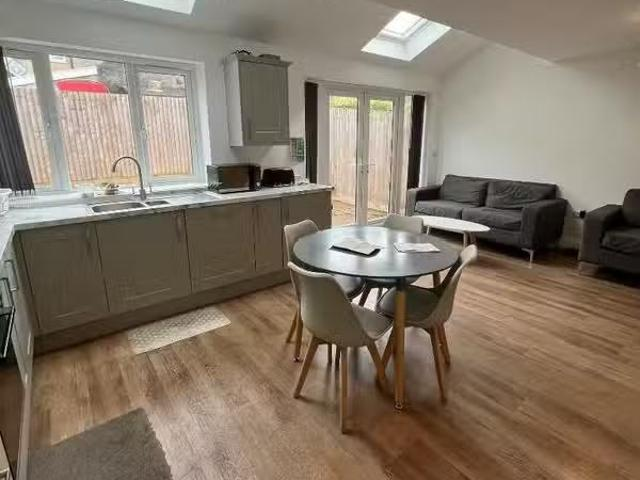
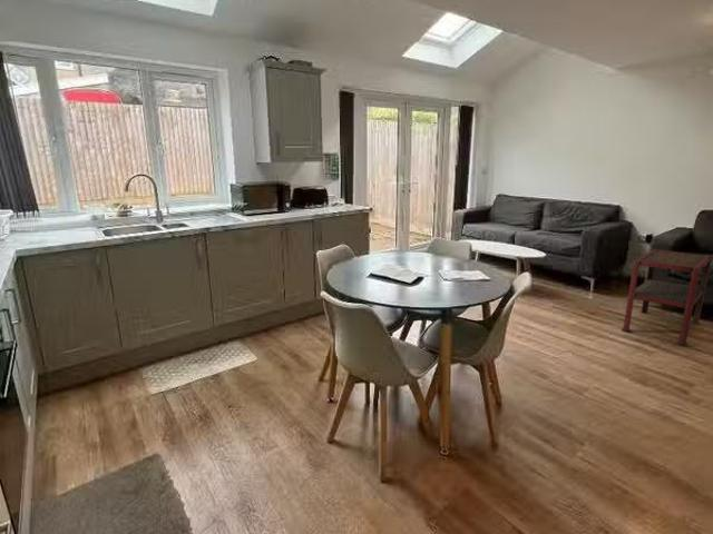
+ side table [621,248,713,347]
